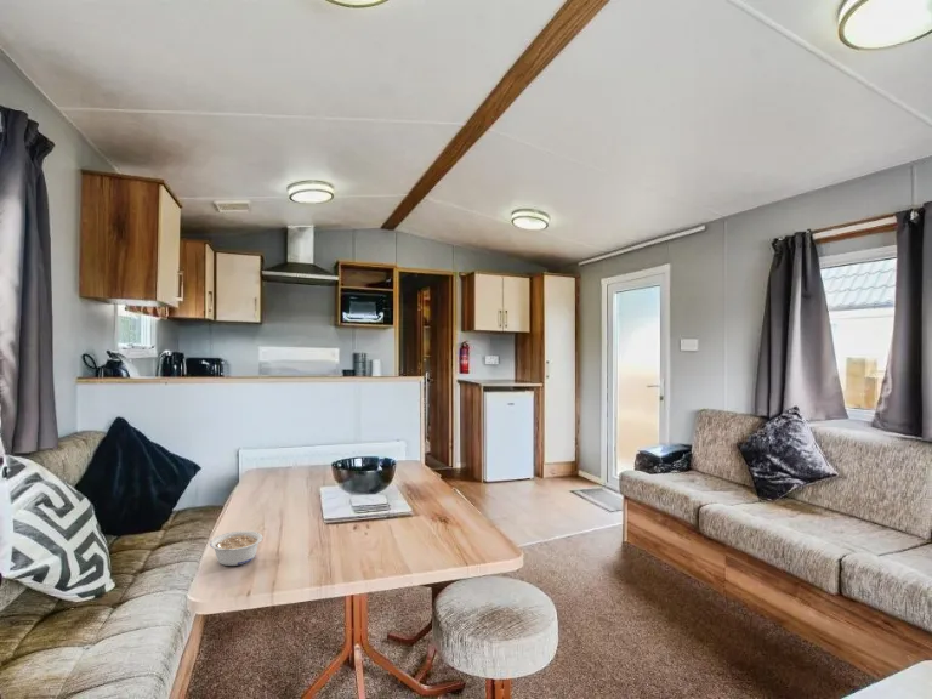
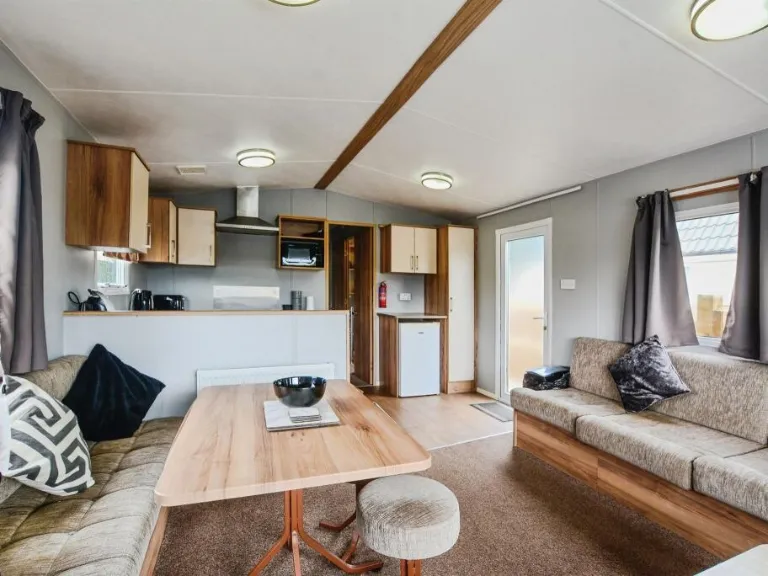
- legume [209,530,265,567]
